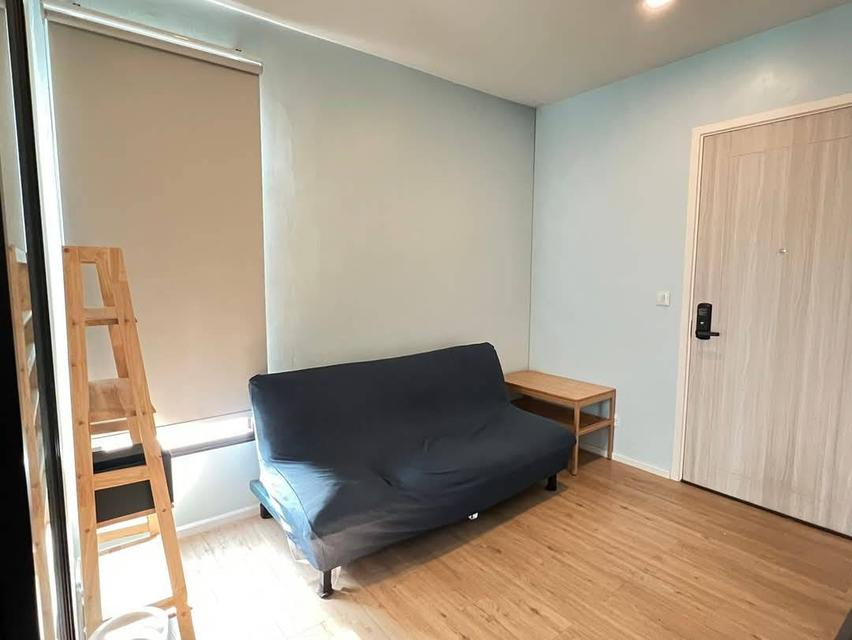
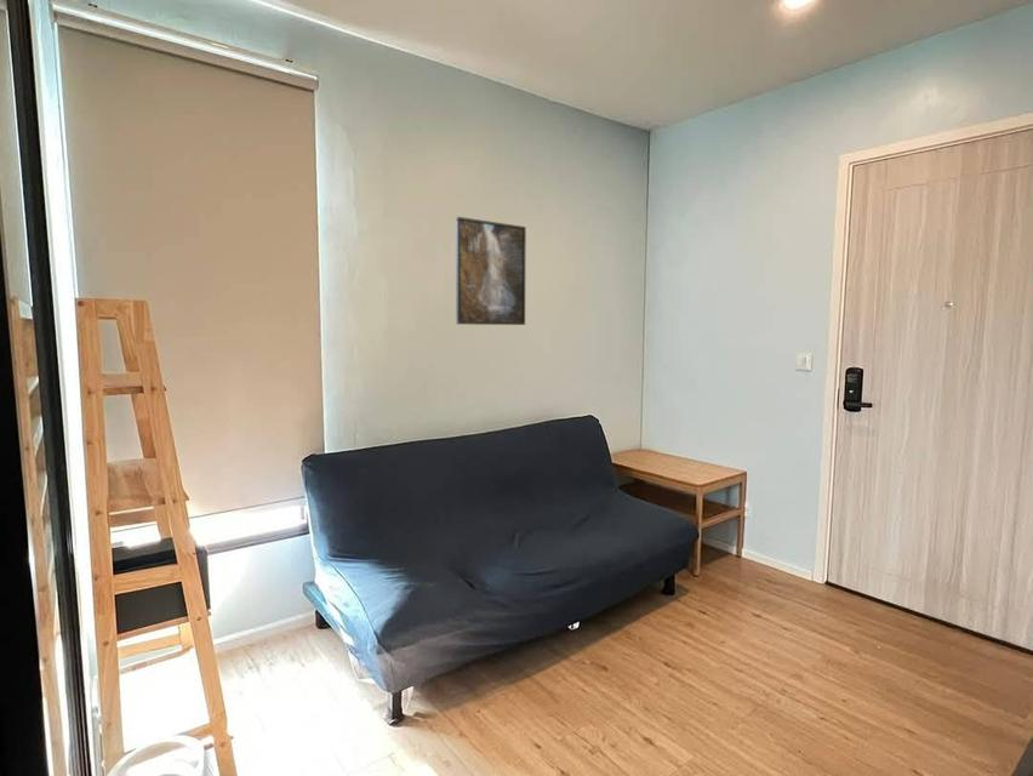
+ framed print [455,216,527,326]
